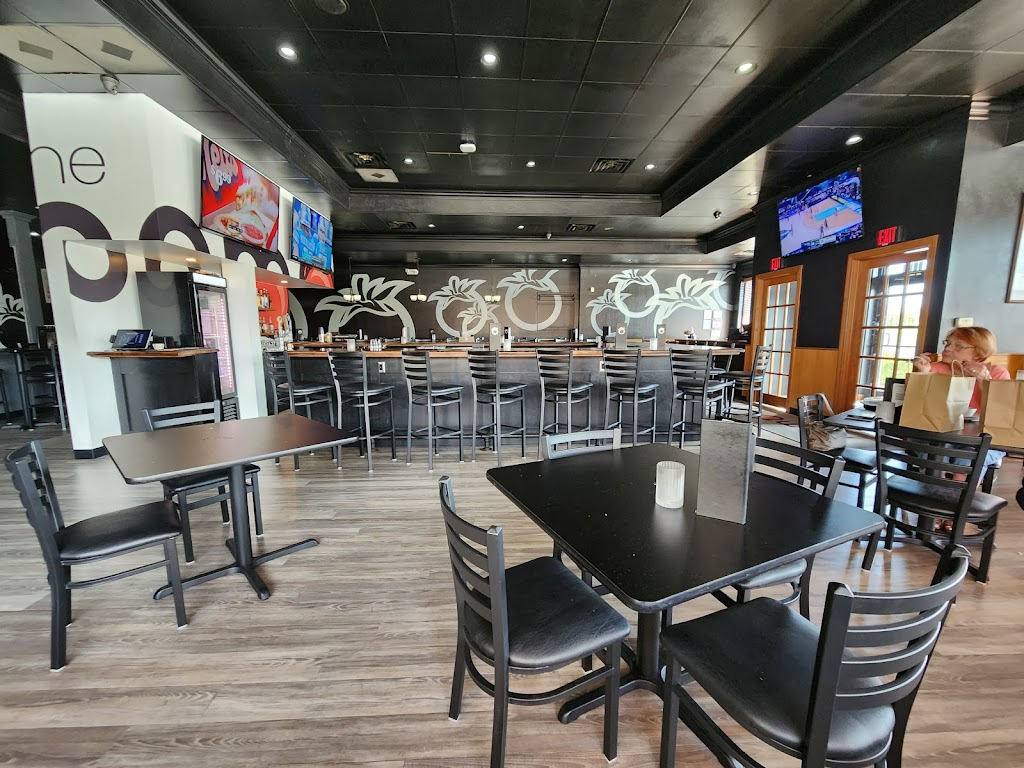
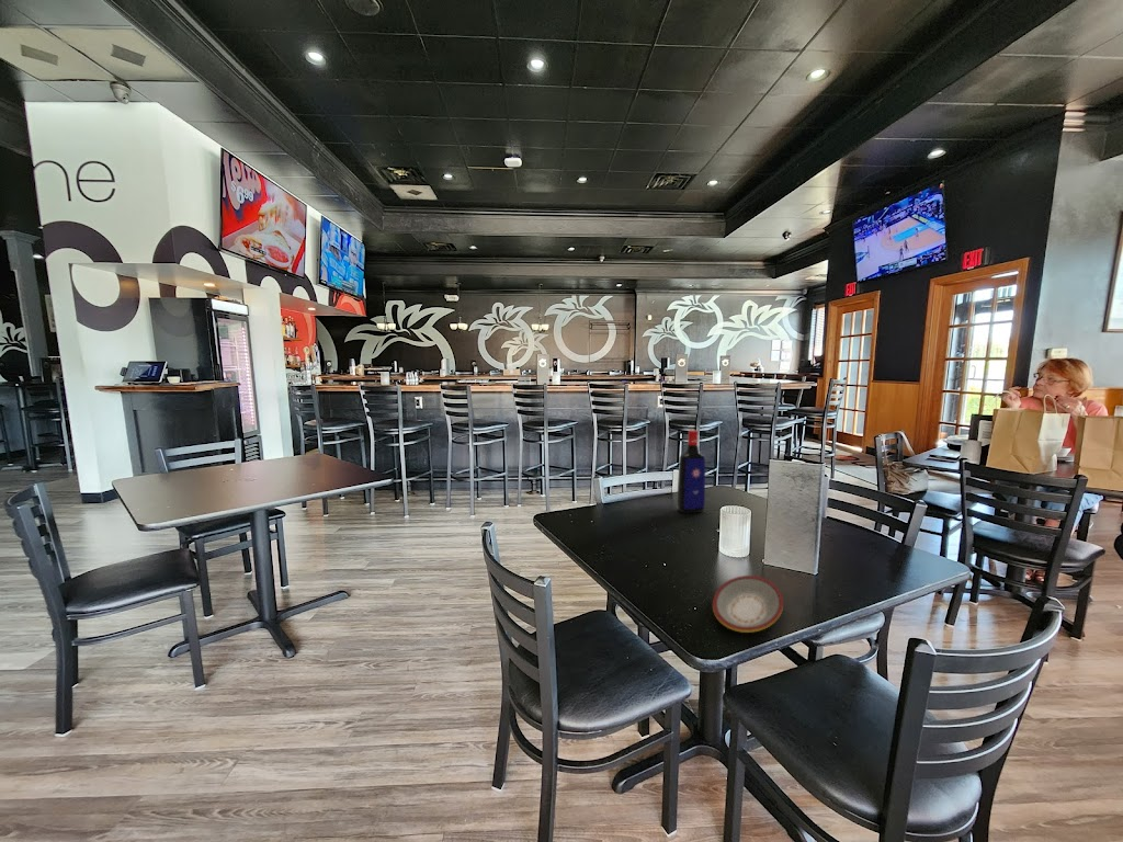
+ liquor bottle [676,429,706,514]
+ plate [712,574,784,634]
